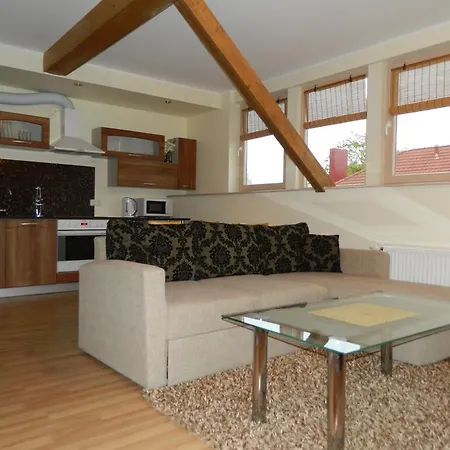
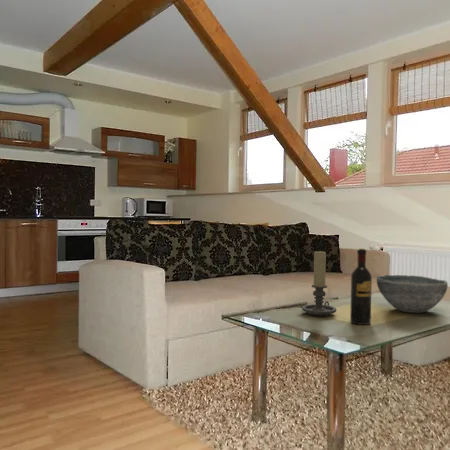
+ wine bottle [349,248,373,326]
+ bowl [376,274,449,314]
+ candle holder [301,250,337,317]
